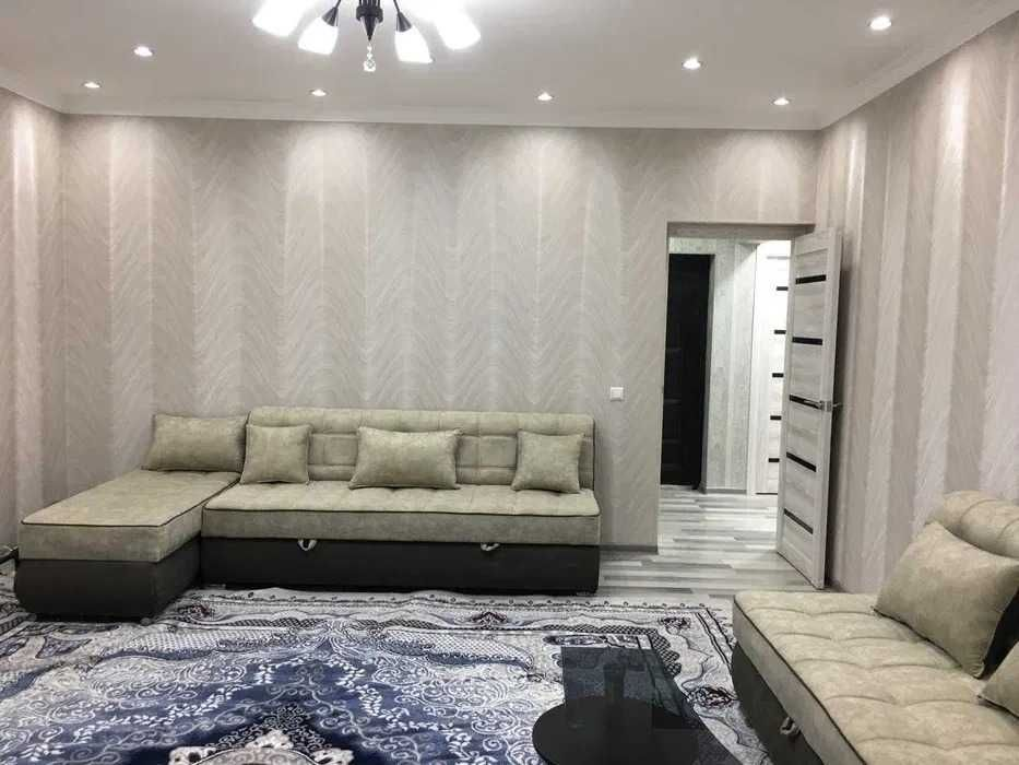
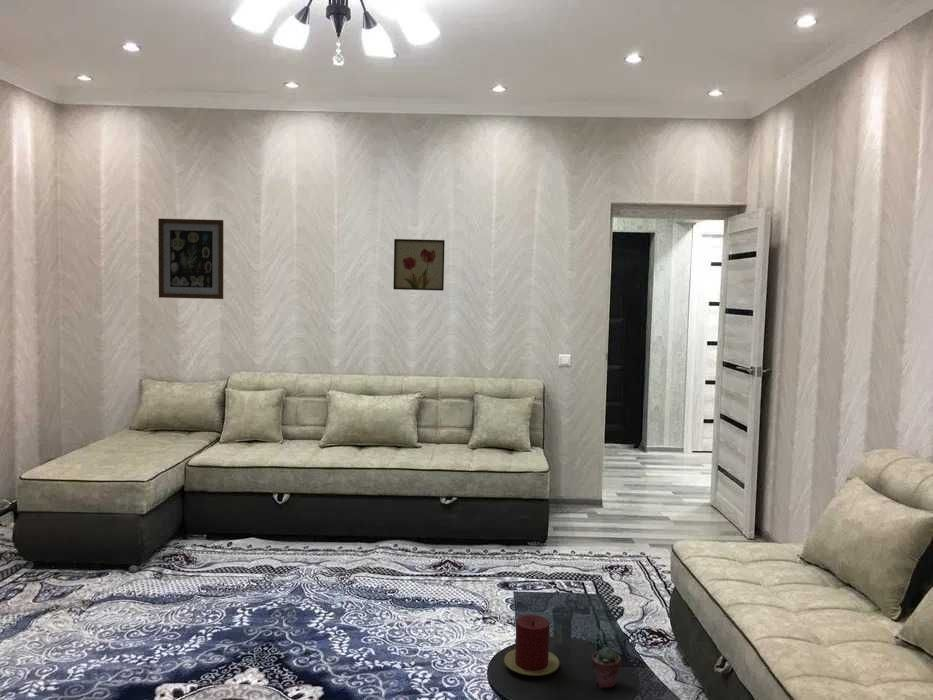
+ potted succulent [591,646,622,689]
+ wall art [157,218,224,300]
+ wall art [392,238,446,292]
+ candle [503,614,560,677]
